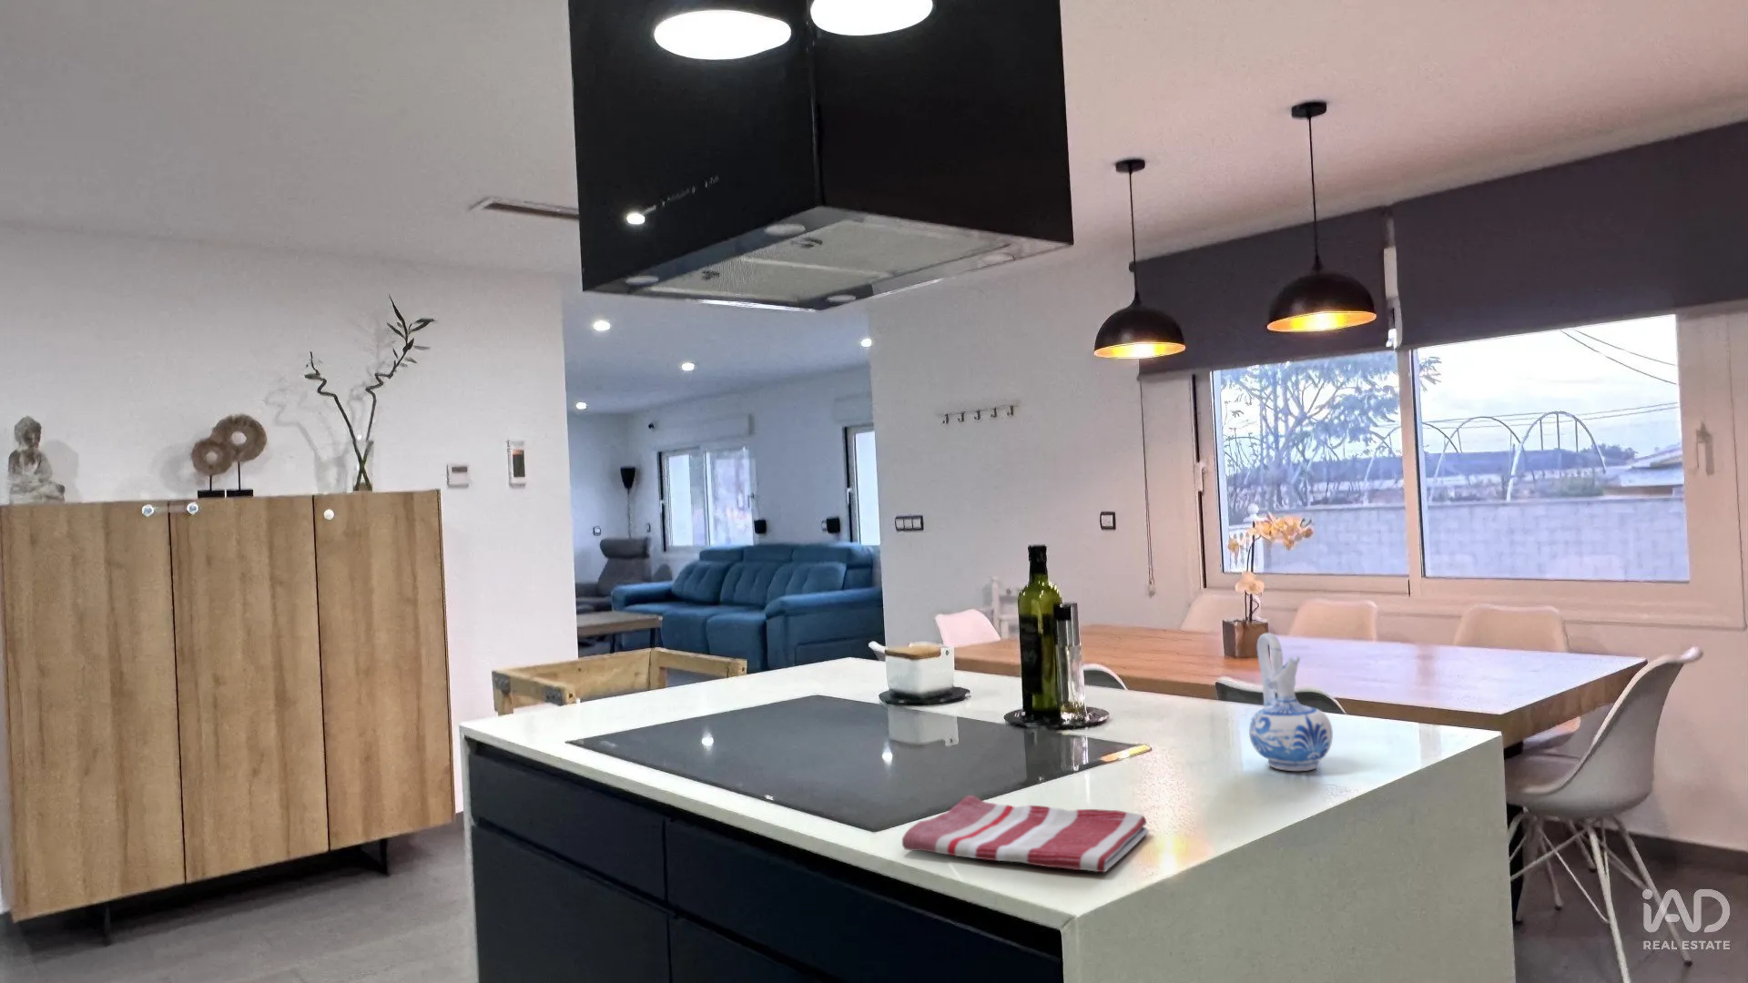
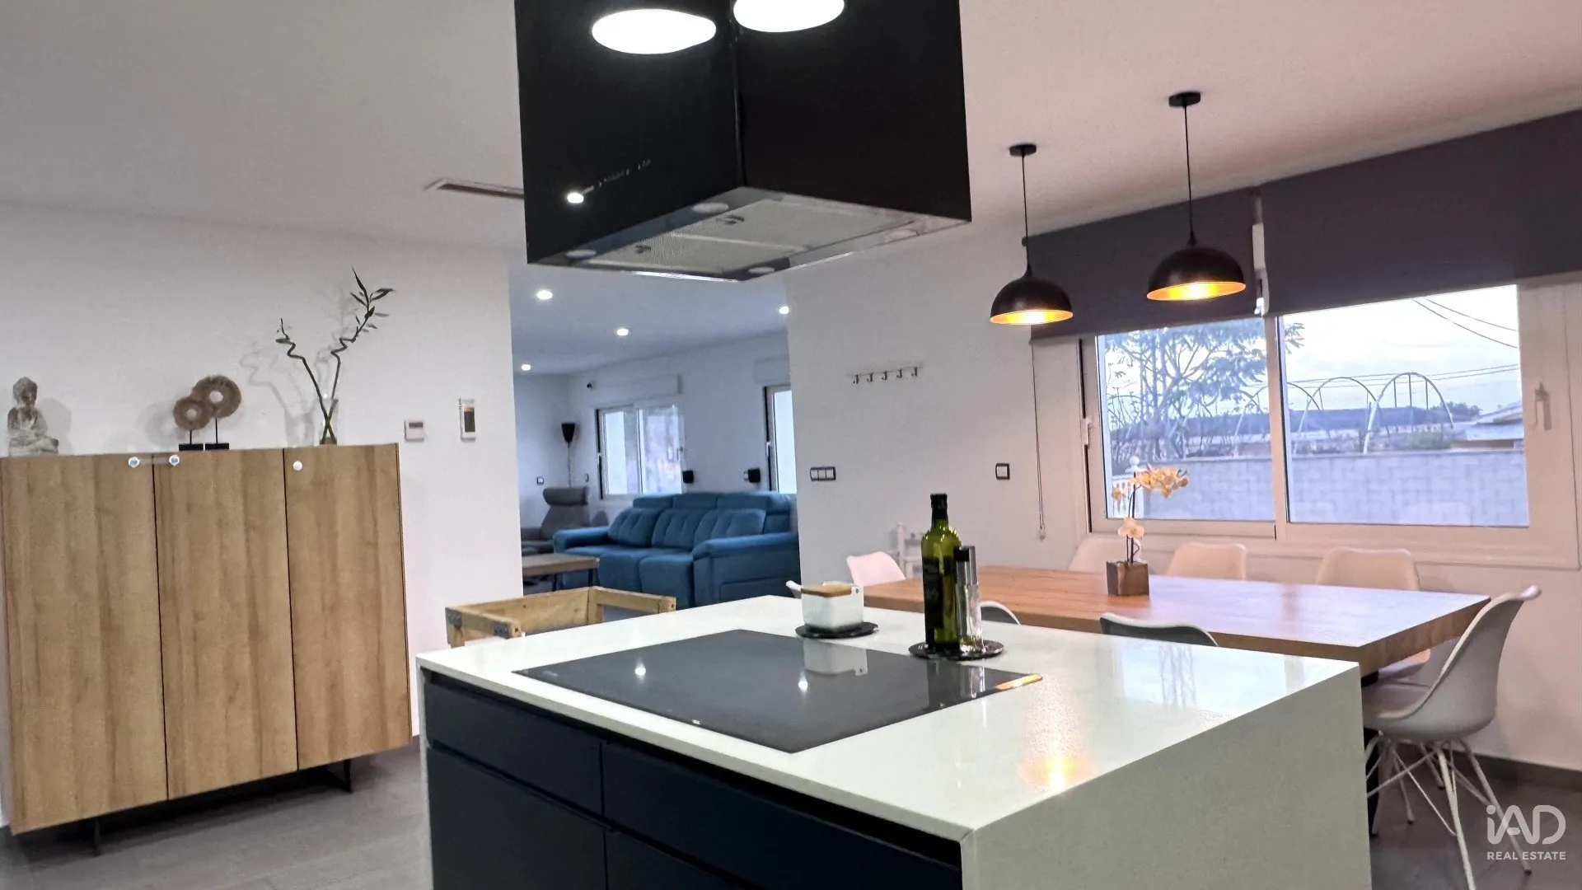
- ceramic pitcher [1249,631,1334,772]
- dish towel [902,793,1150,874]
